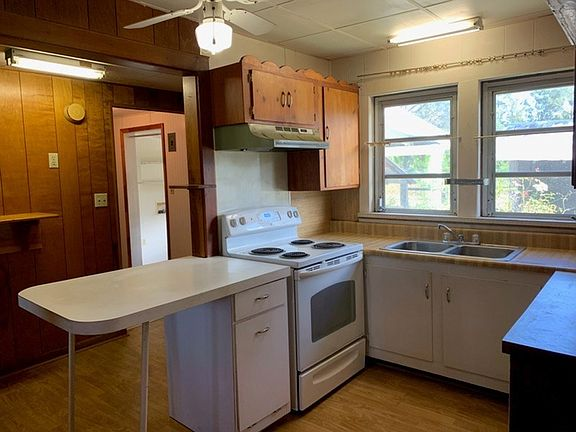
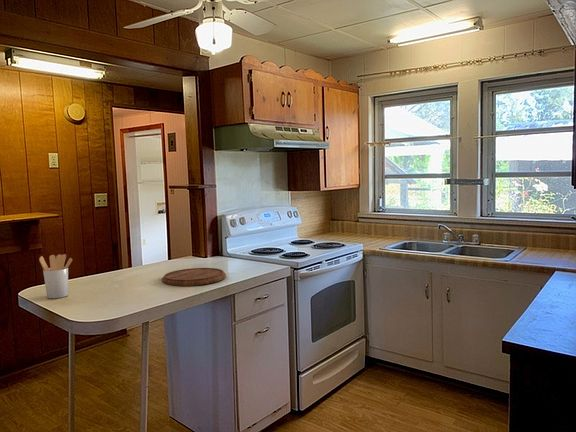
+ utensil holder [38,253,73,299]
+ cutting board [161,267,227,287]
